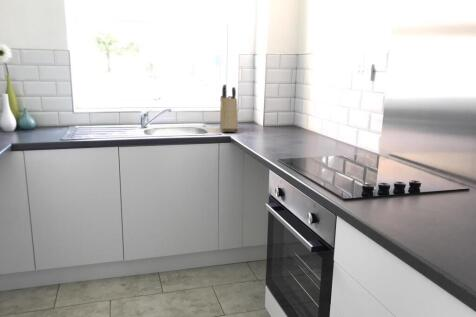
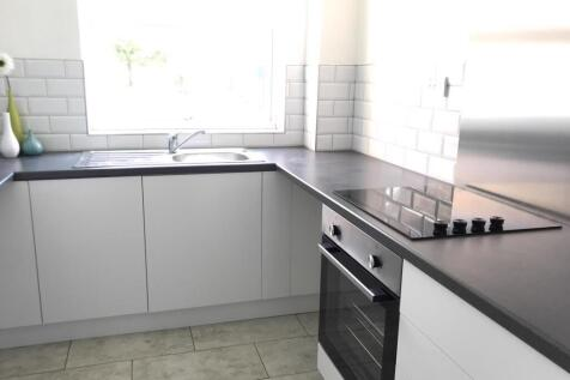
- knife block [219,83,239,133]
